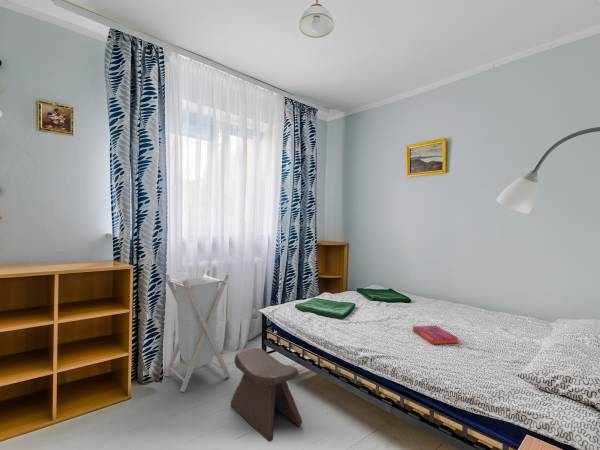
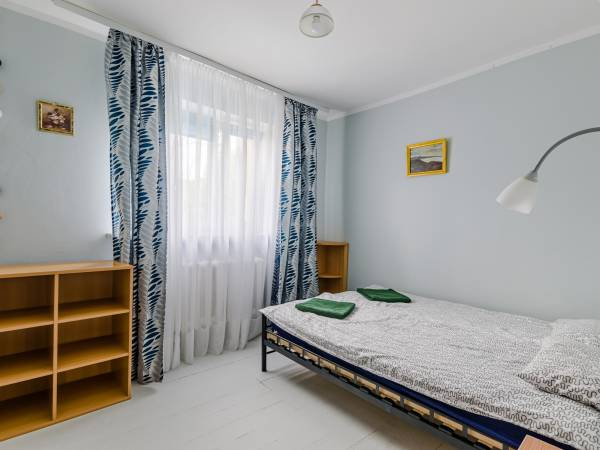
- hardback book [412,325,459,345]
- stool [230,347,303,443]
- laundry hamper [164,269,231,393]
